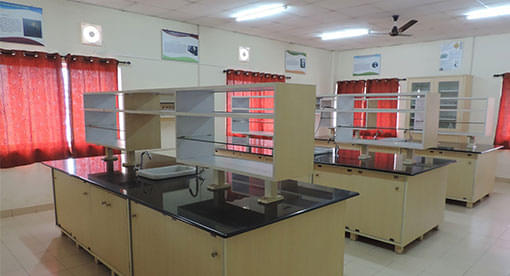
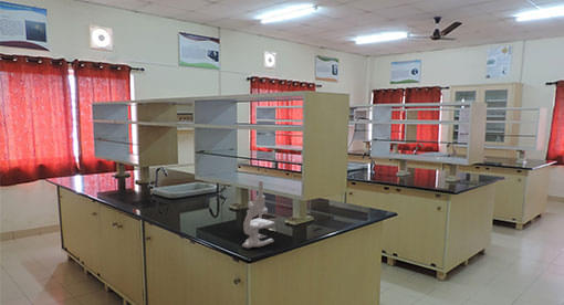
+ microscope [241,179,276,250]
